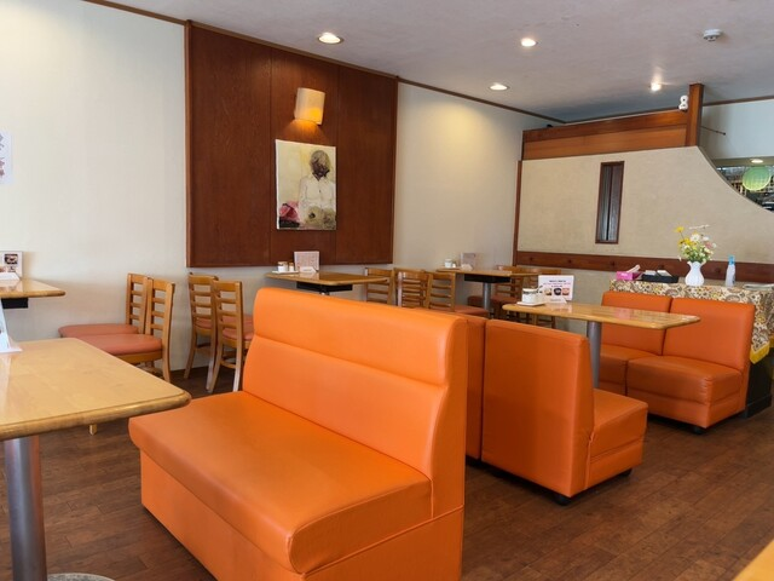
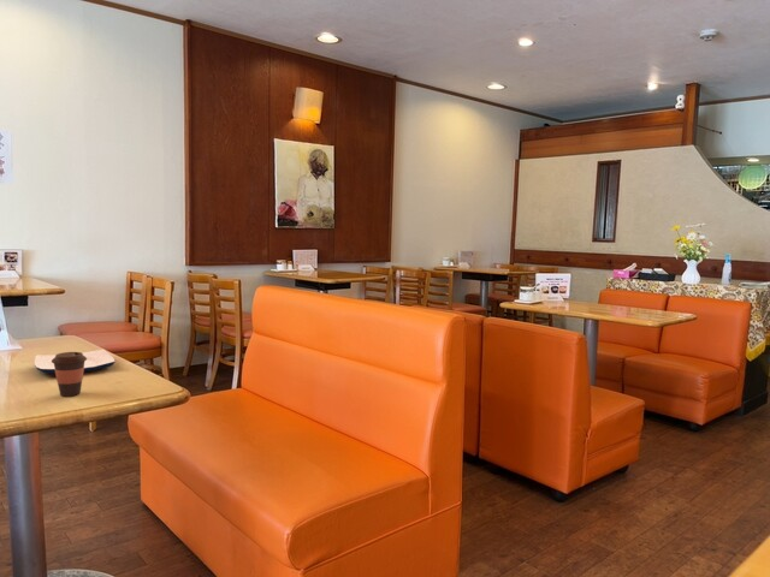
+ plate [34,349,116,375]
+ coffee cup [52,351,87,398]
